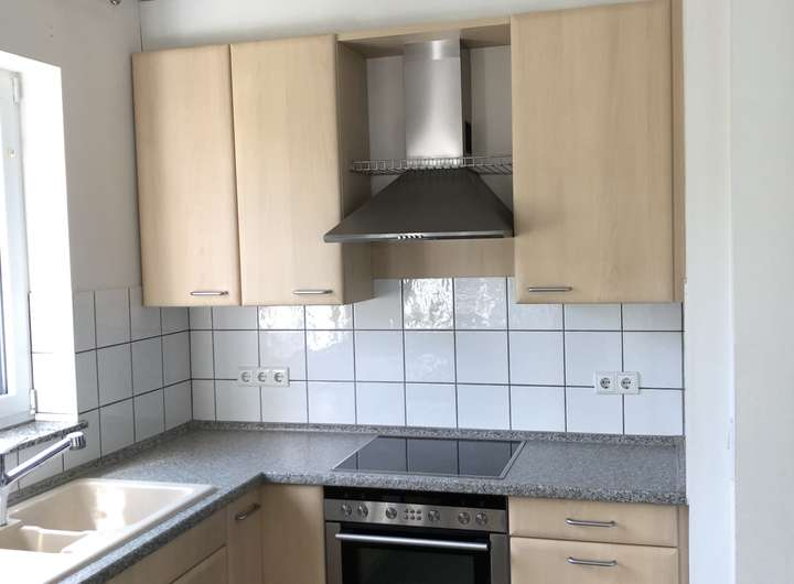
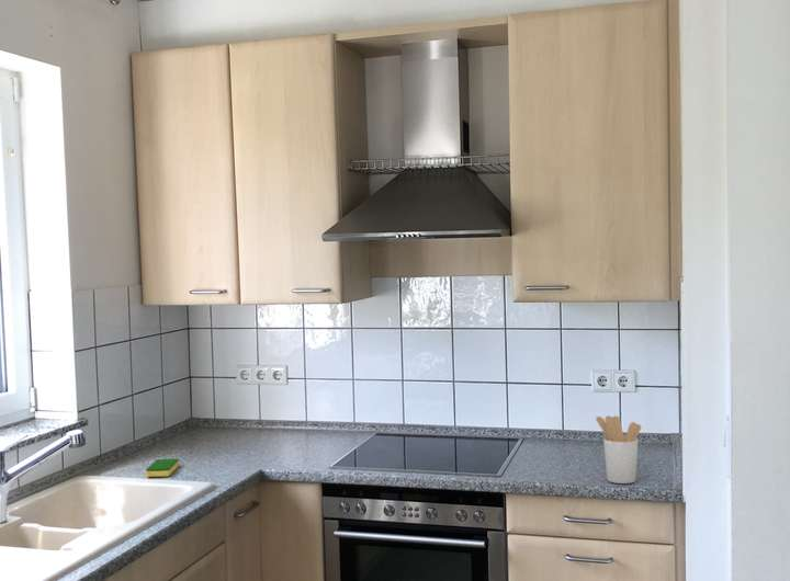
+ utensil holder [595,414,642,485]
+ dish sponge [145,458,180,478]
